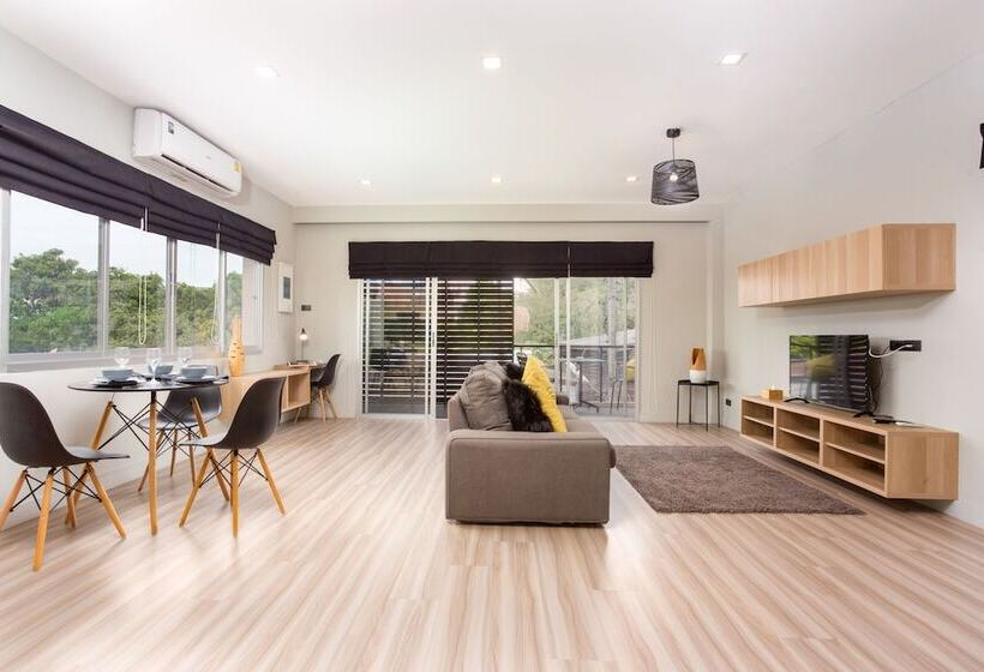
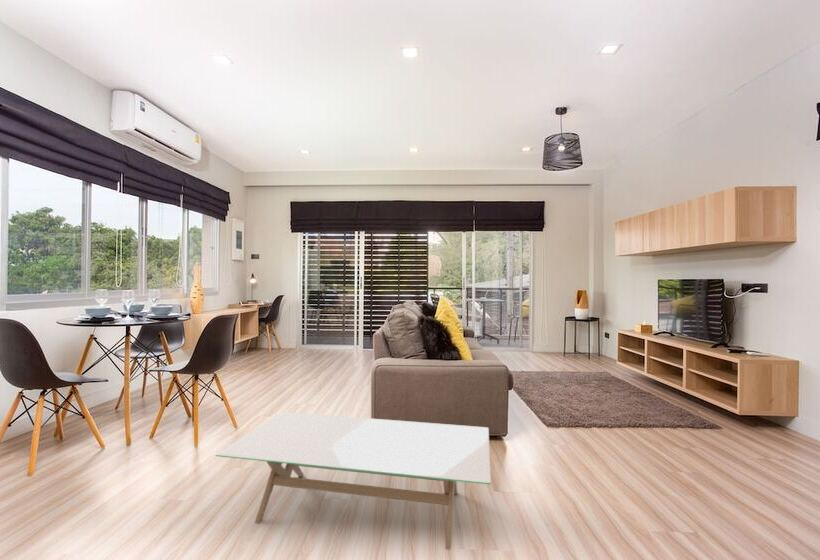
+ coffee table [214,411,492,551]
